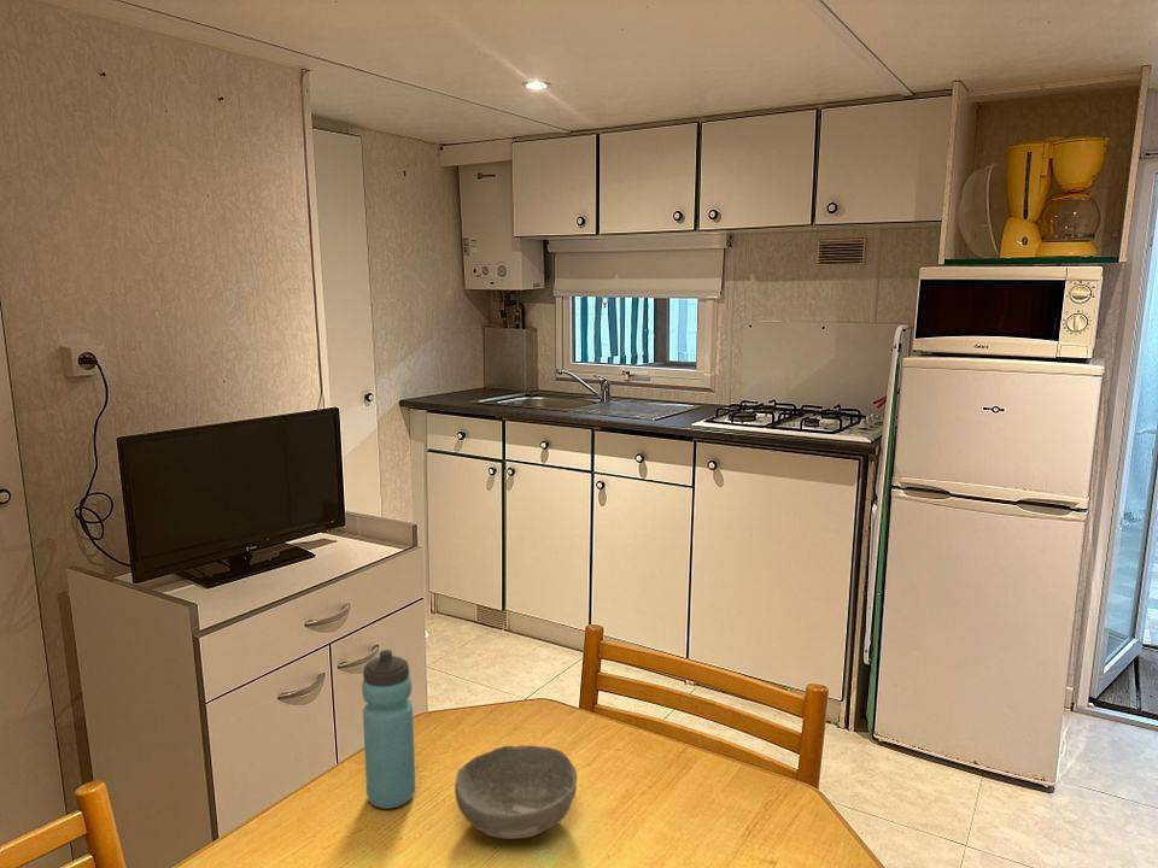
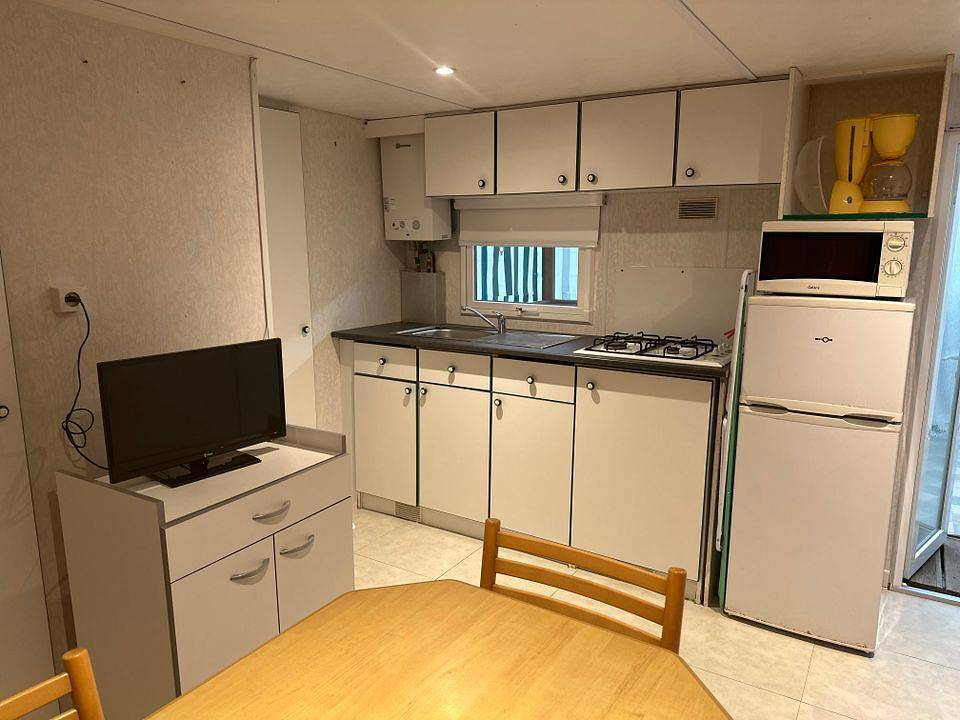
- water bottle [361,649,416,810]
- bowl [454,744,579,840]
